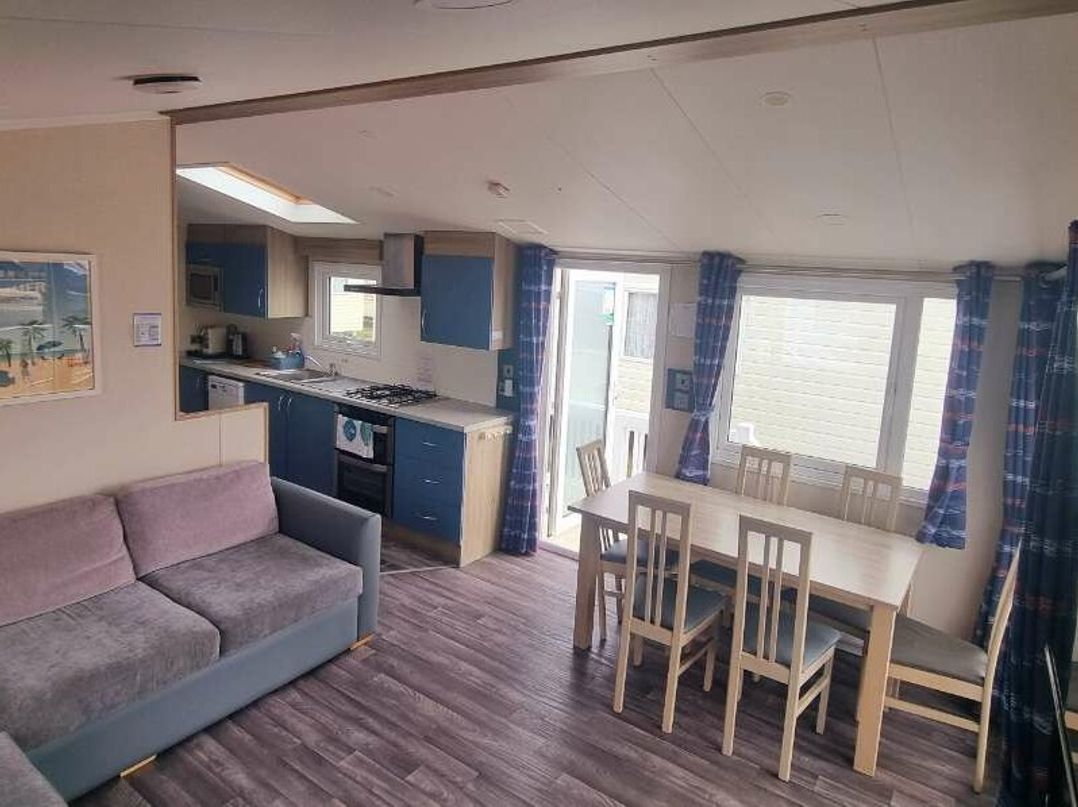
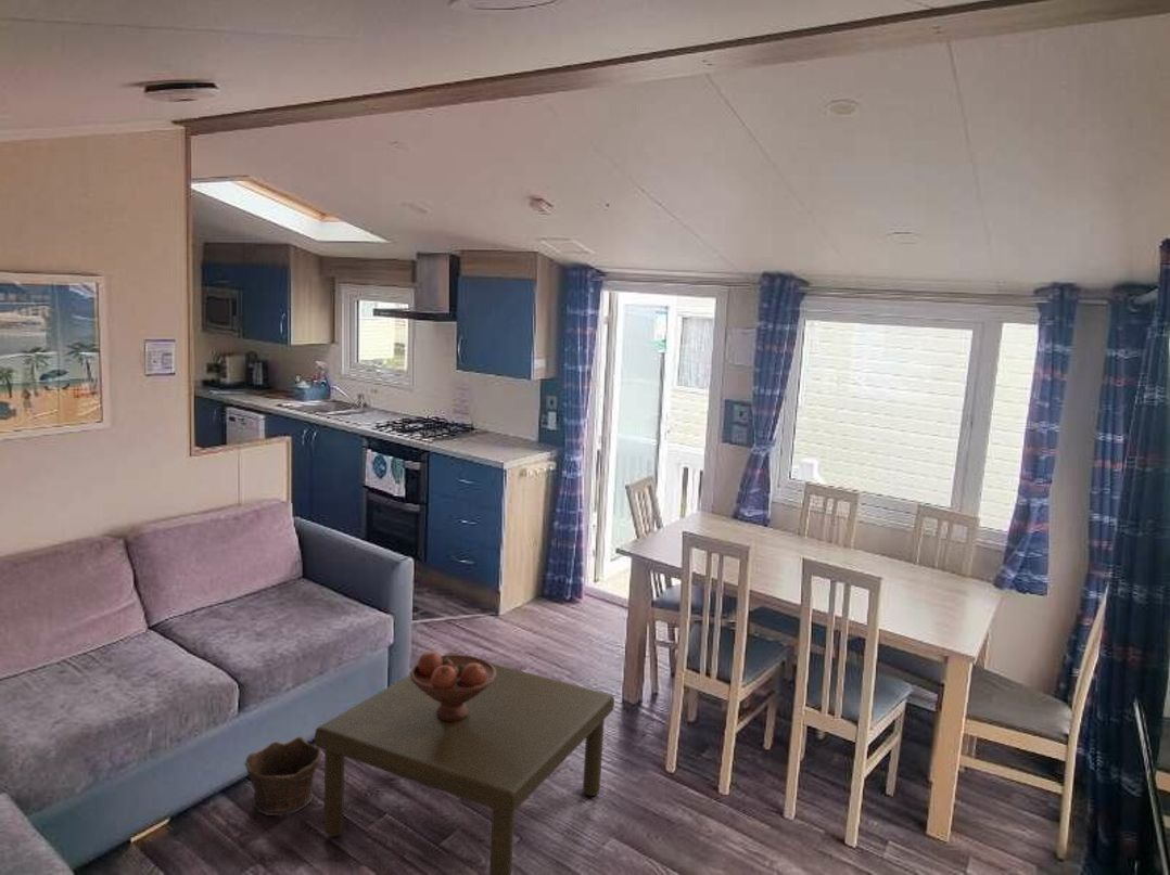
+ clay pot [243,735,321,816]
+ coffee table [314,652,615,875]
+ fruit bowl [409,651,496,721]
